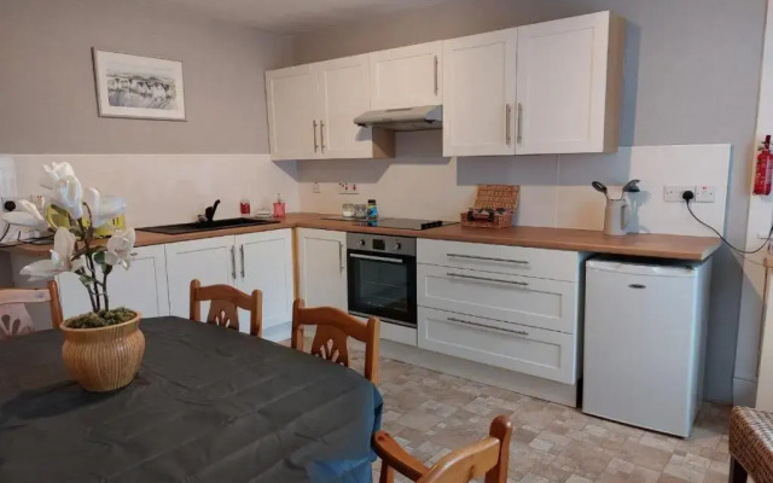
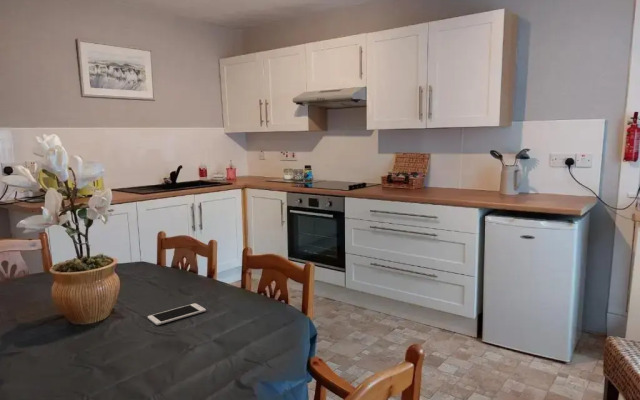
+ cell phone [147,302,207,326]
